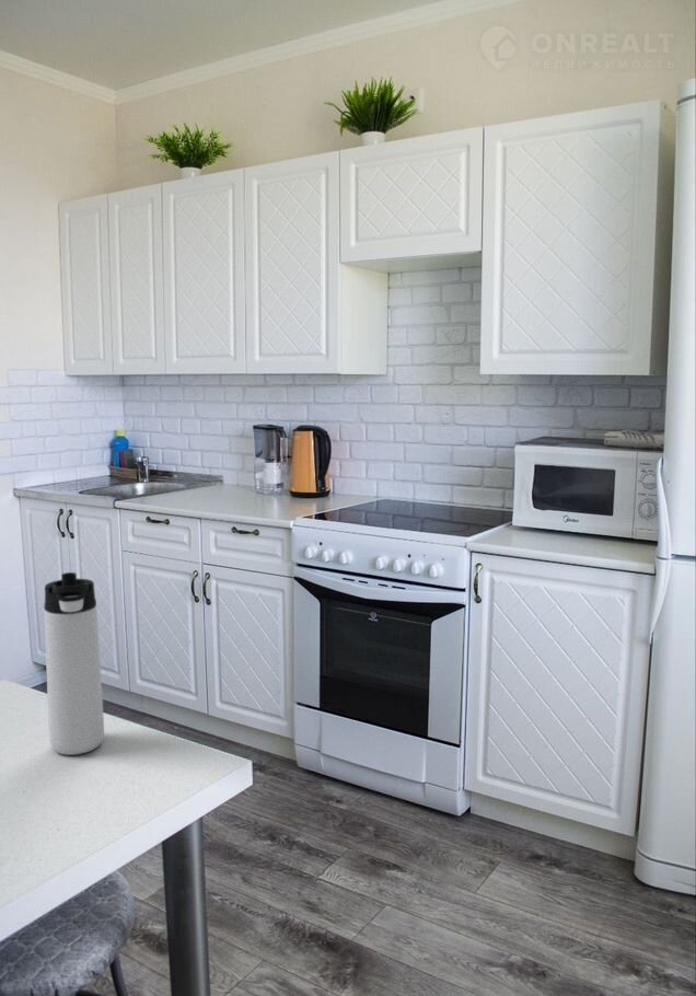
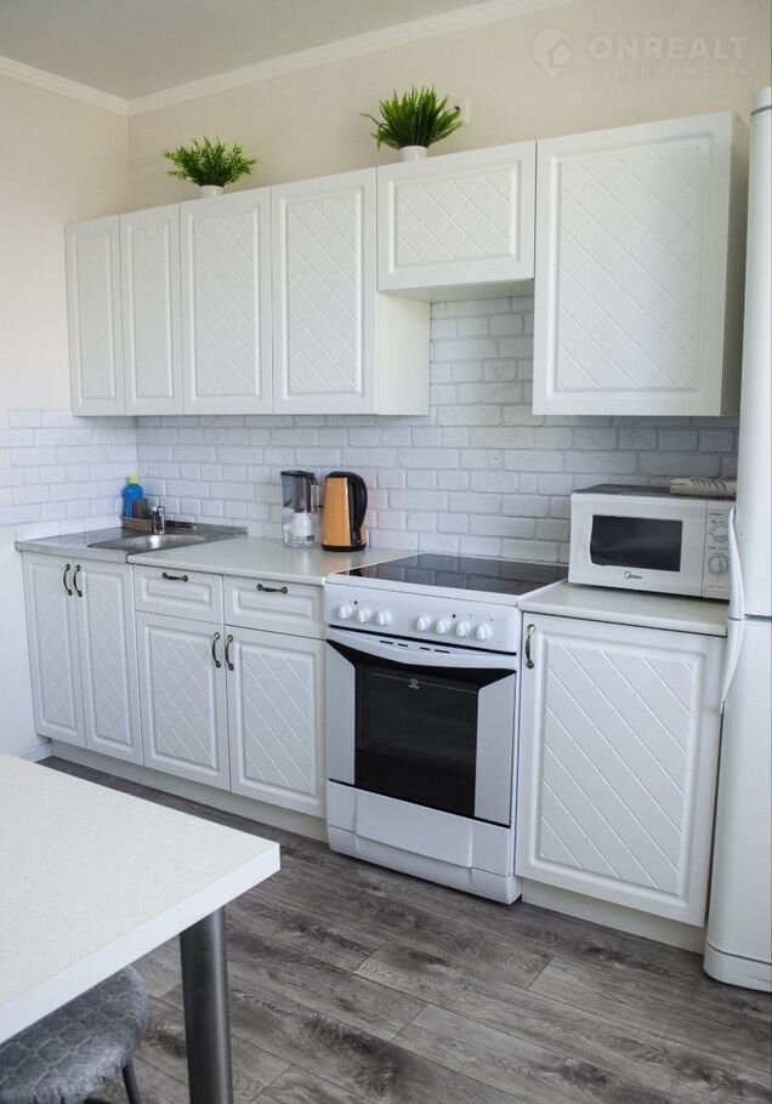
- thermos bottle [43,571,105,756]
